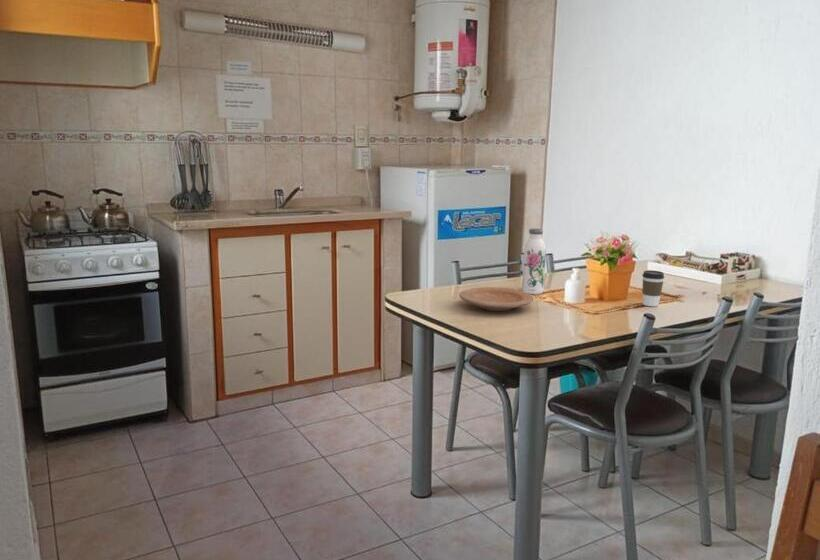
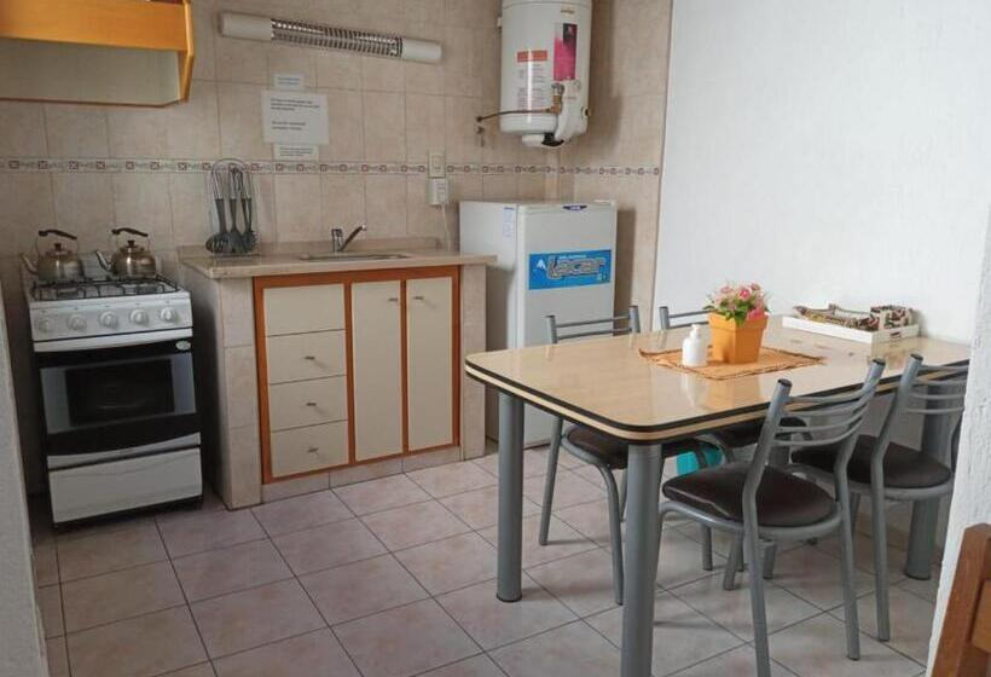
- plate [458,286,534,312]
- water bottle [521,228,547,295]
- coffee cup [641,269,665,307]
